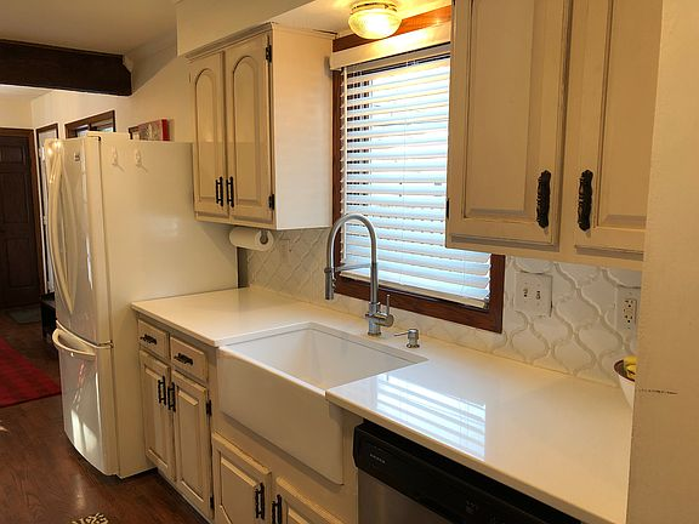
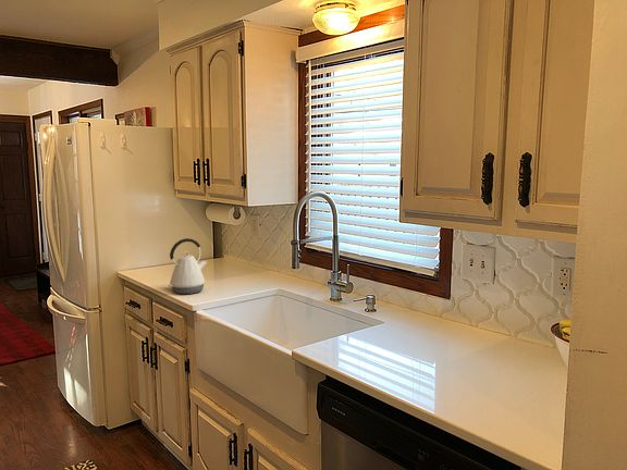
+ kettle [168,237,208,295]
